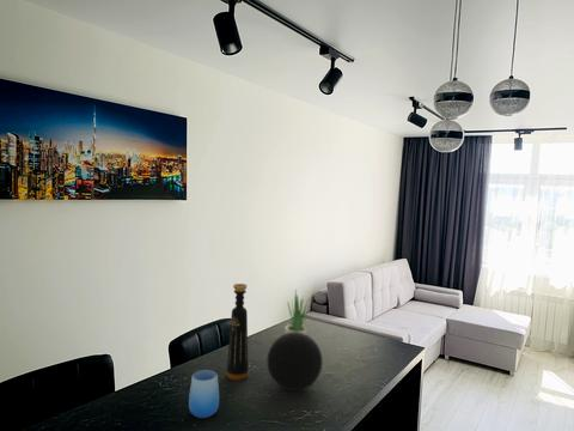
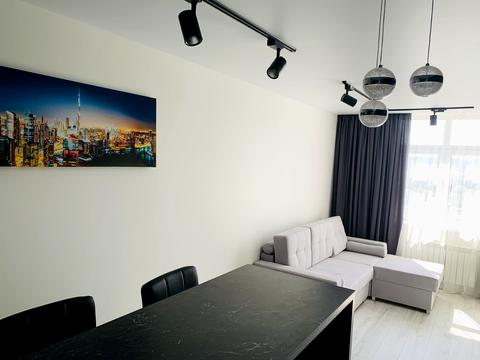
- decorative orb [265,332,324,391]
- cup [188,369,220,419]
- bottle [226,283,250,382]
- potted plant [283,287,313,335]
